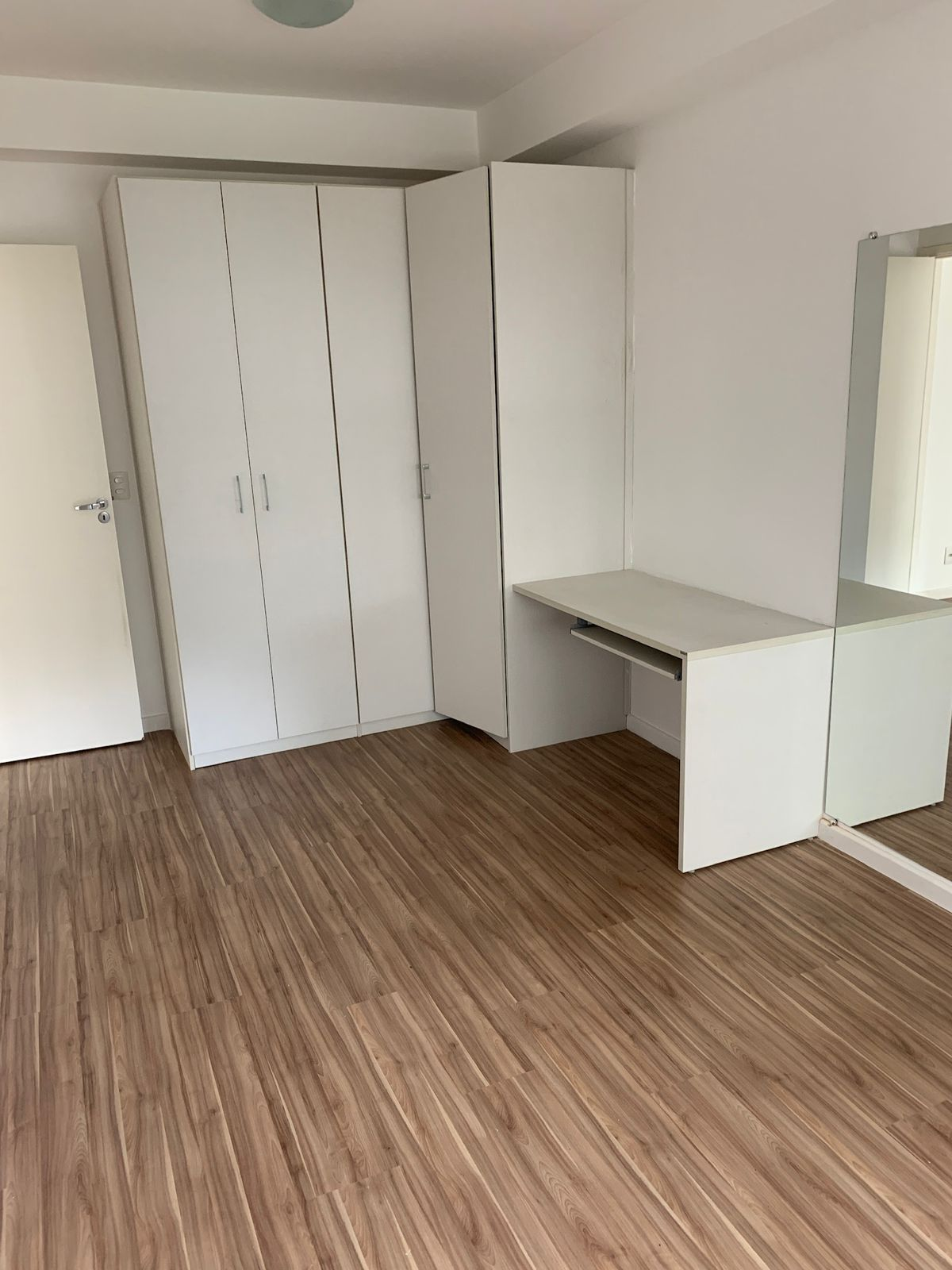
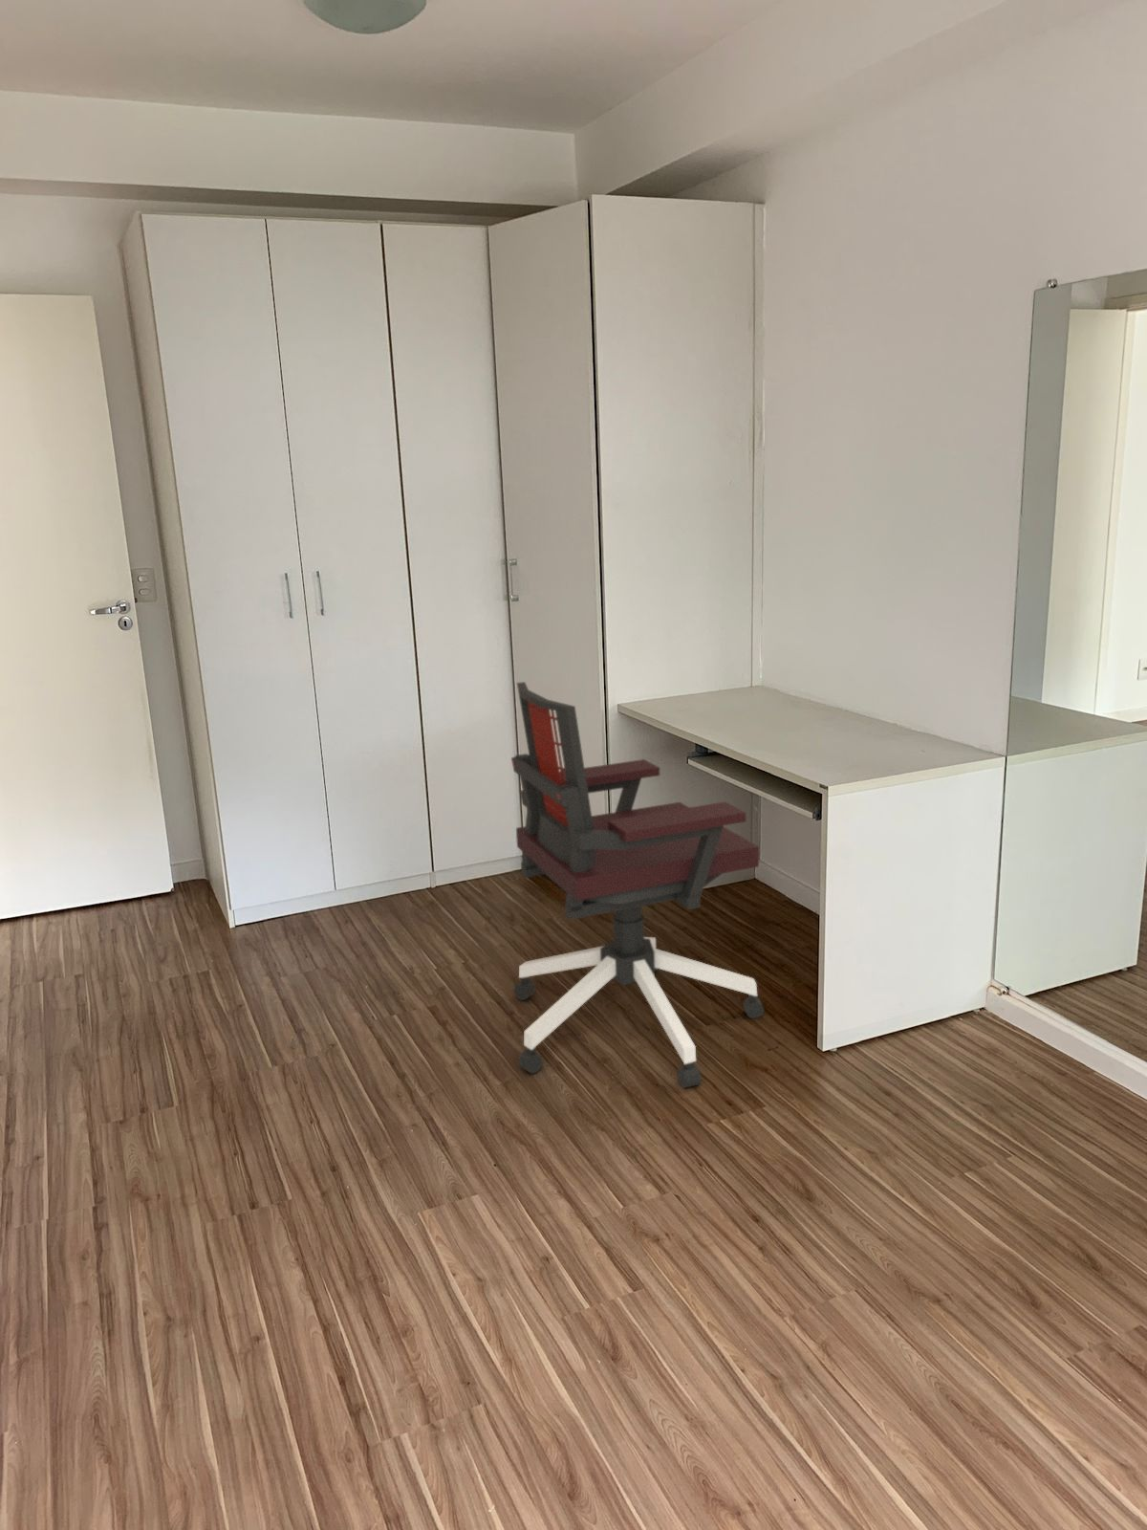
+ office chair [511,681,765,1089]
